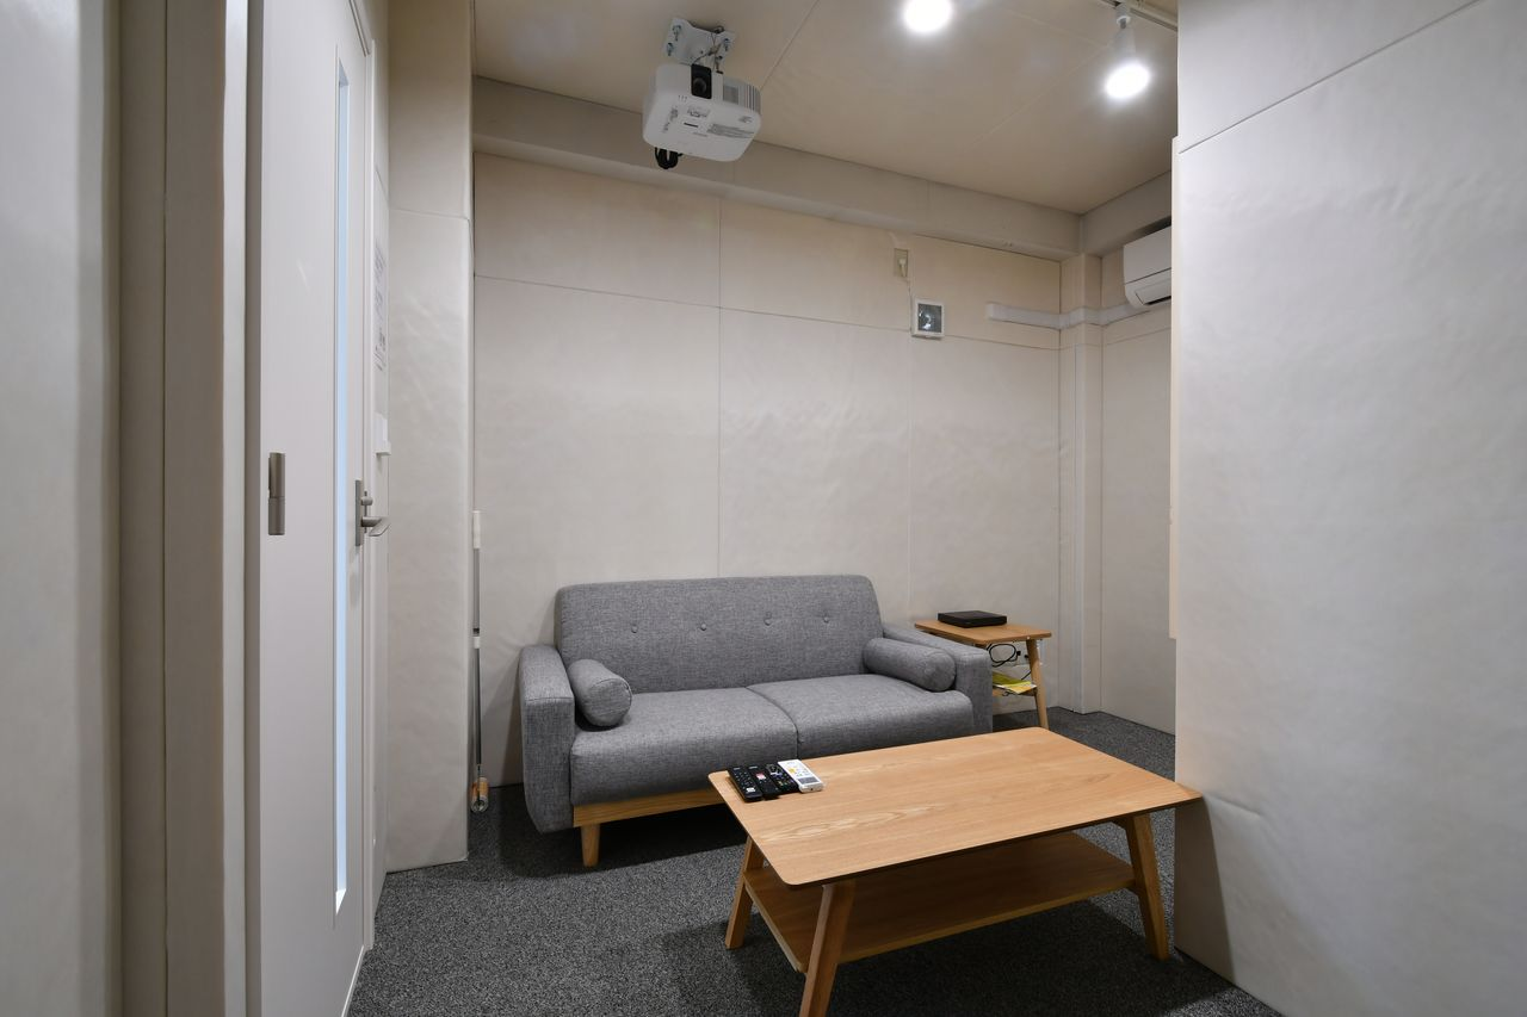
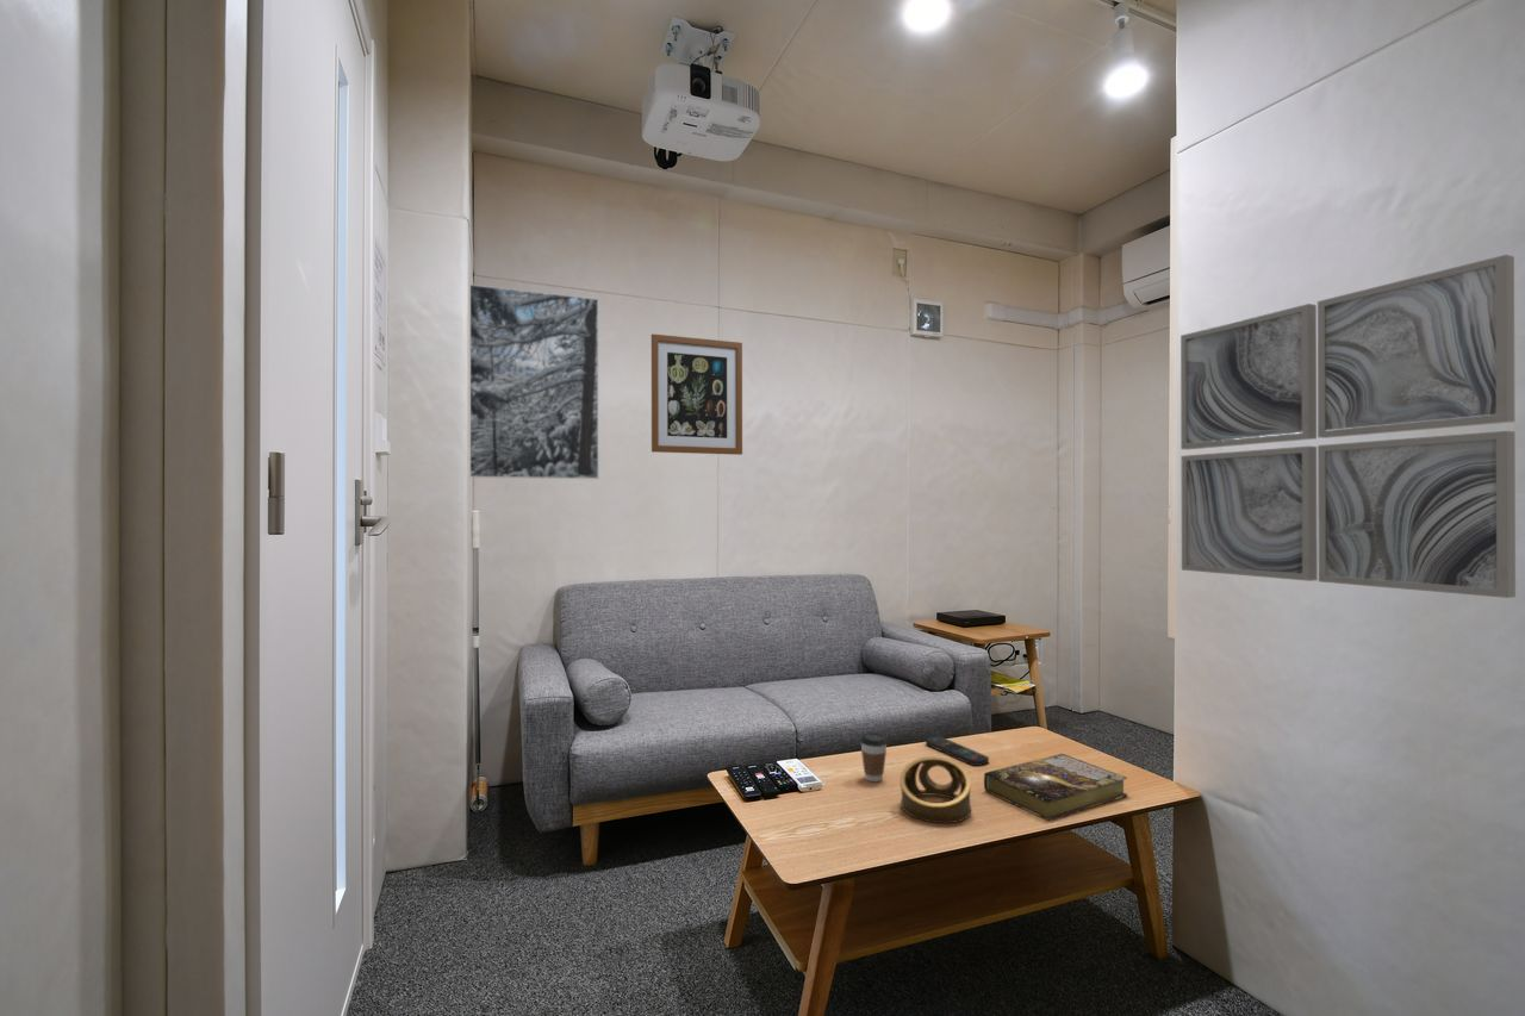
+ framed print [469,283,600,480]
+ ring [900,755,972,824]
+ wall art [651,332,743,456]
+ wall art [1179,254,1517,599]
+ book [983,753,1129,822]
+ coffee cup [859,731,889,783]
+ remote control [925,735,990,767]
